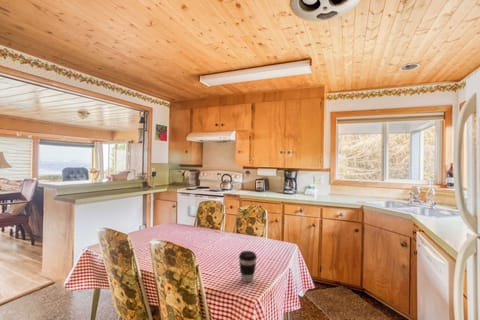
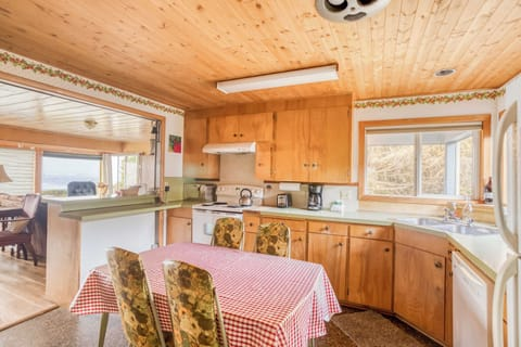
- coffee cup [238,250,258,283]
